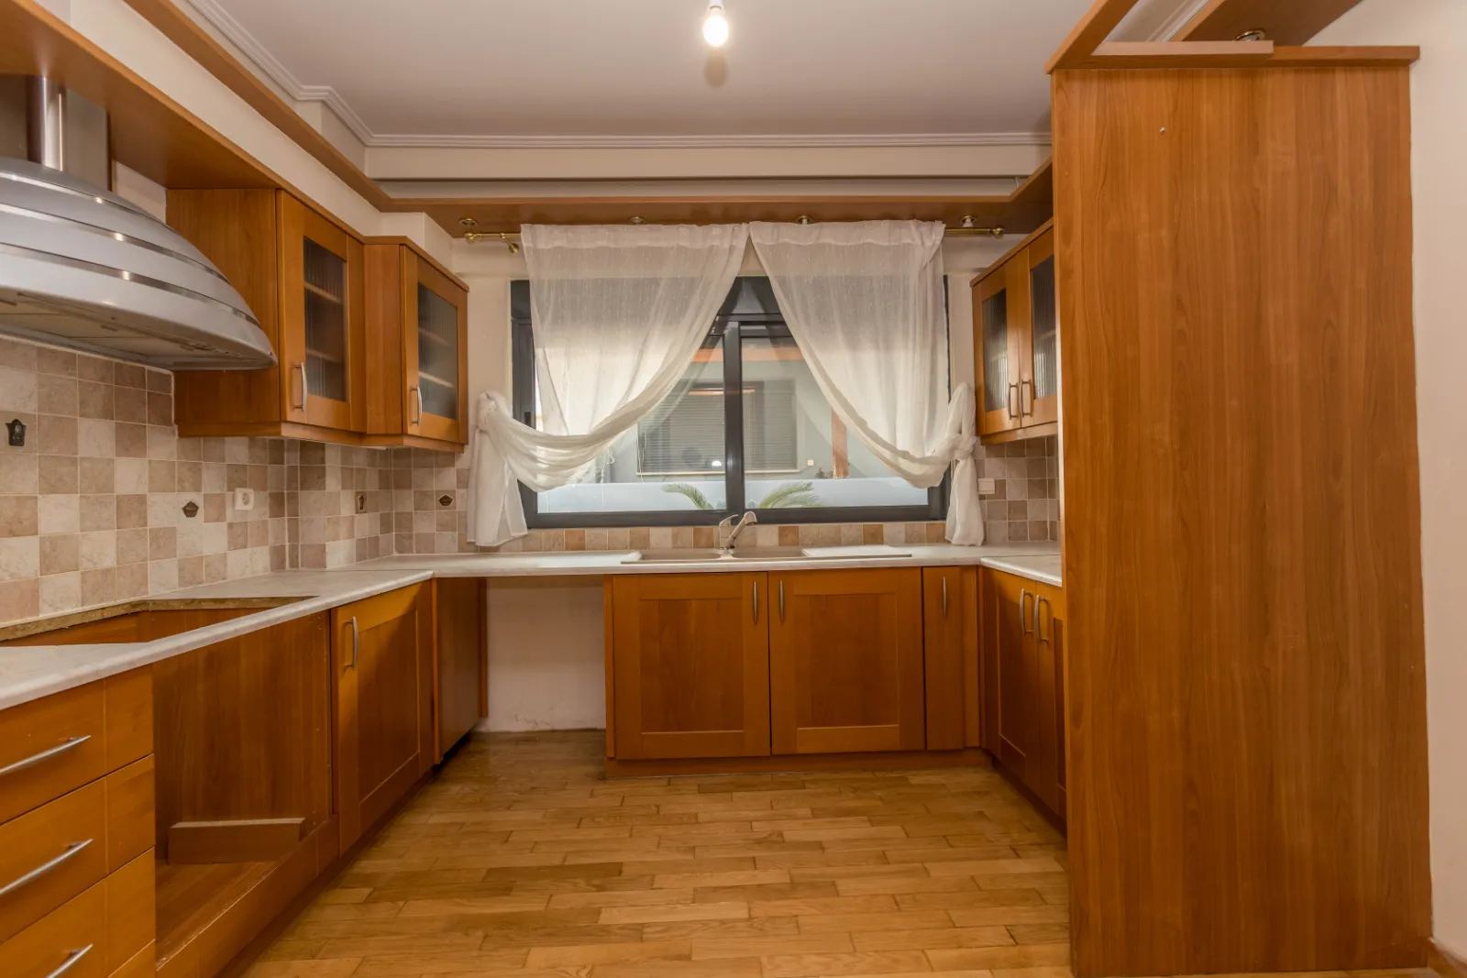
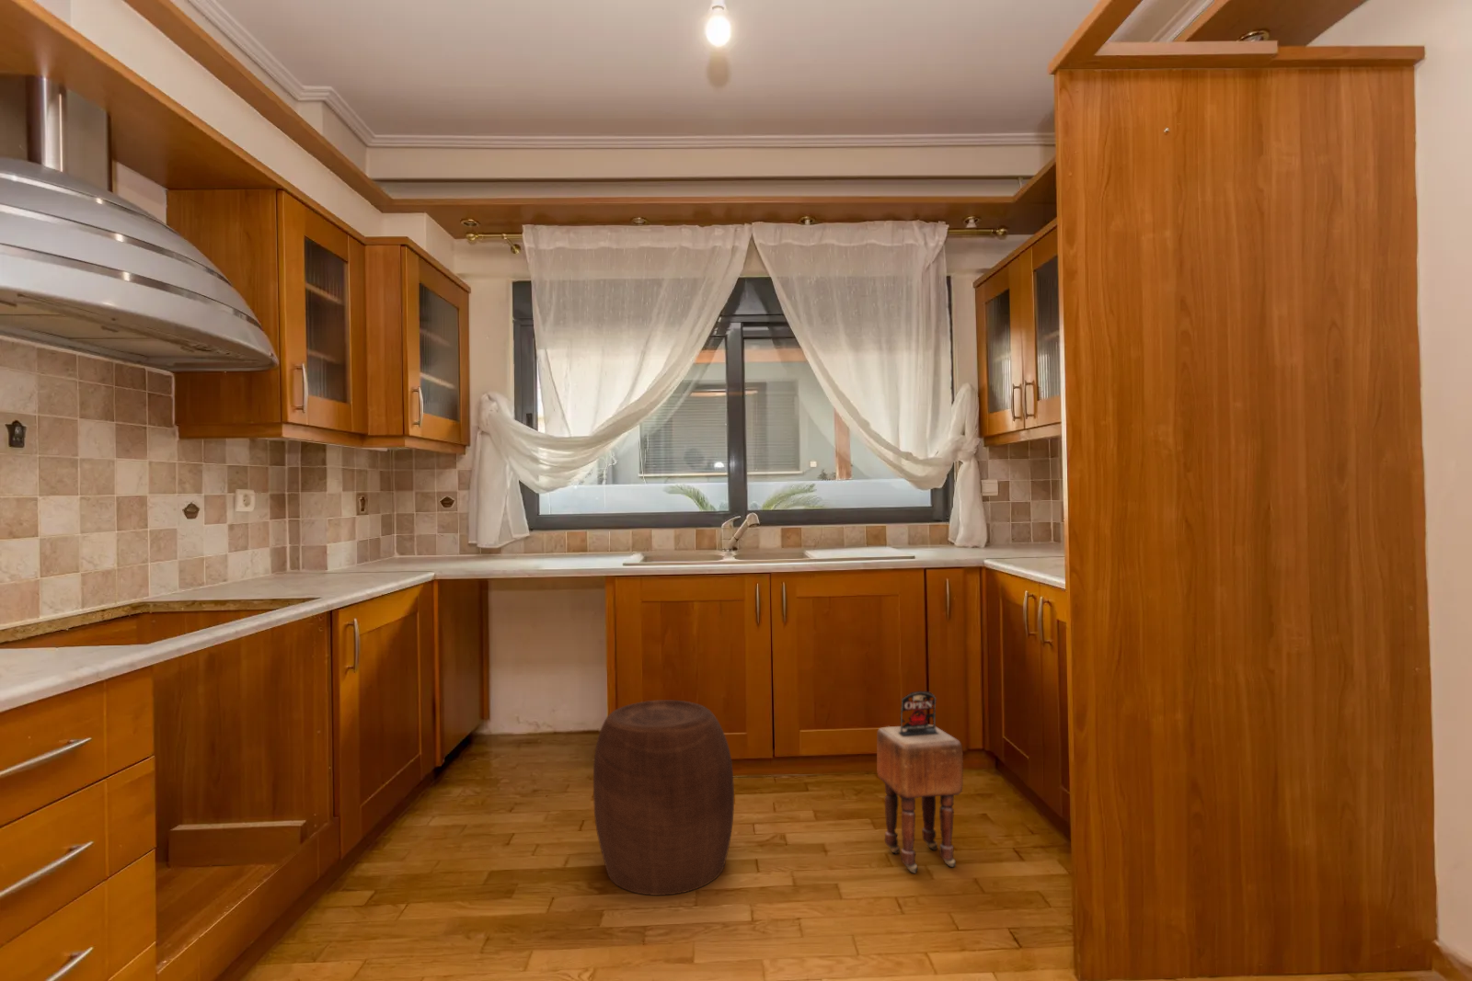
+ stool [876,691,964,875]
+ stool [593,700,735,897]
